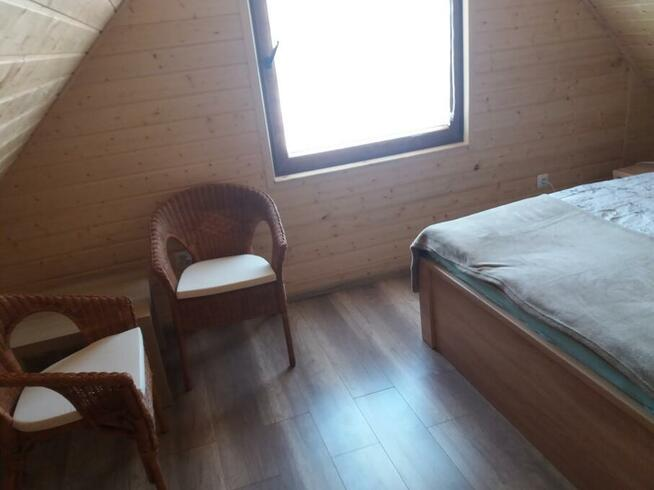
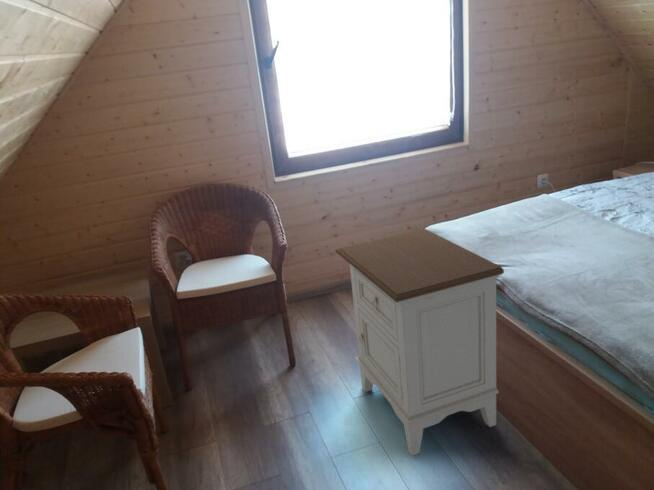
+ nightstand [334,228,505,457]
